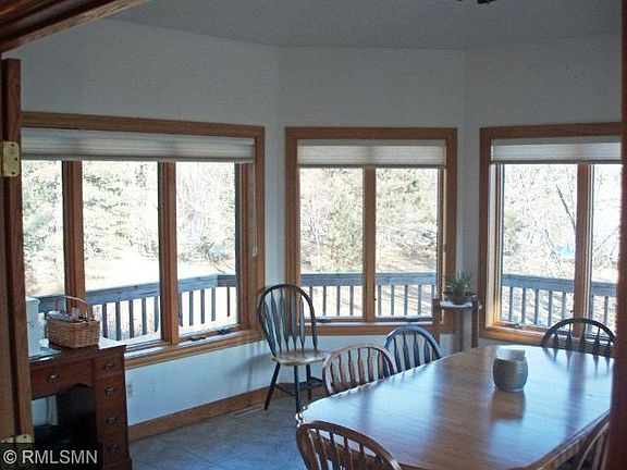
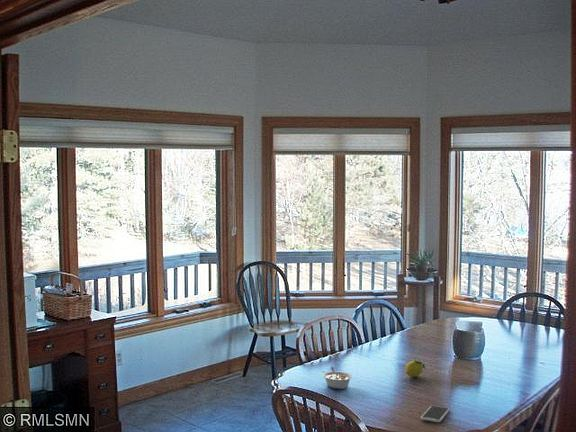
+ fruit [404,358,427,378]
+ legume [322,366,353,390]
+ smartphone [420,405,451,423]
